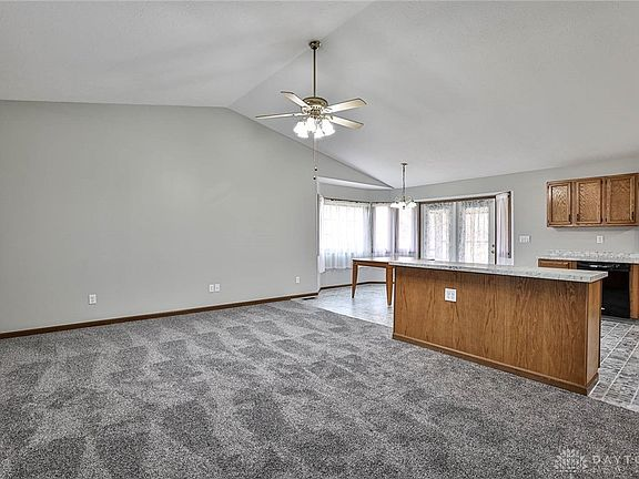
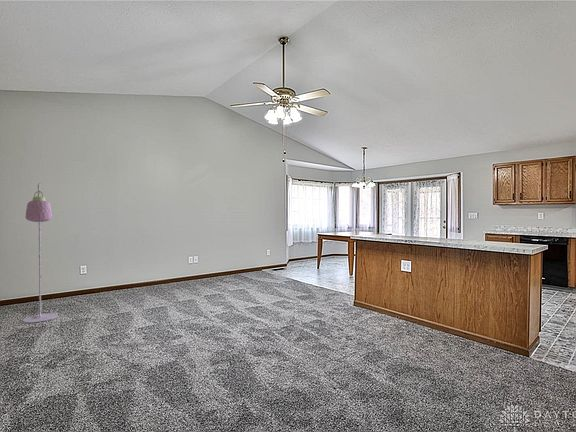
+ floor lamp [22,182,58,324]
